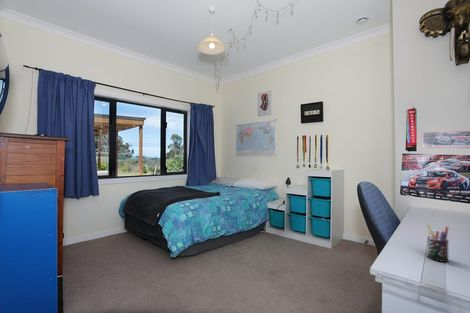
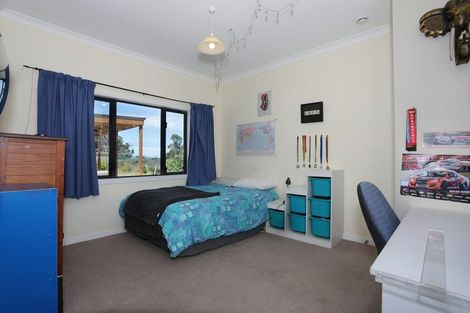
- pen holder [426,224,450,263]
